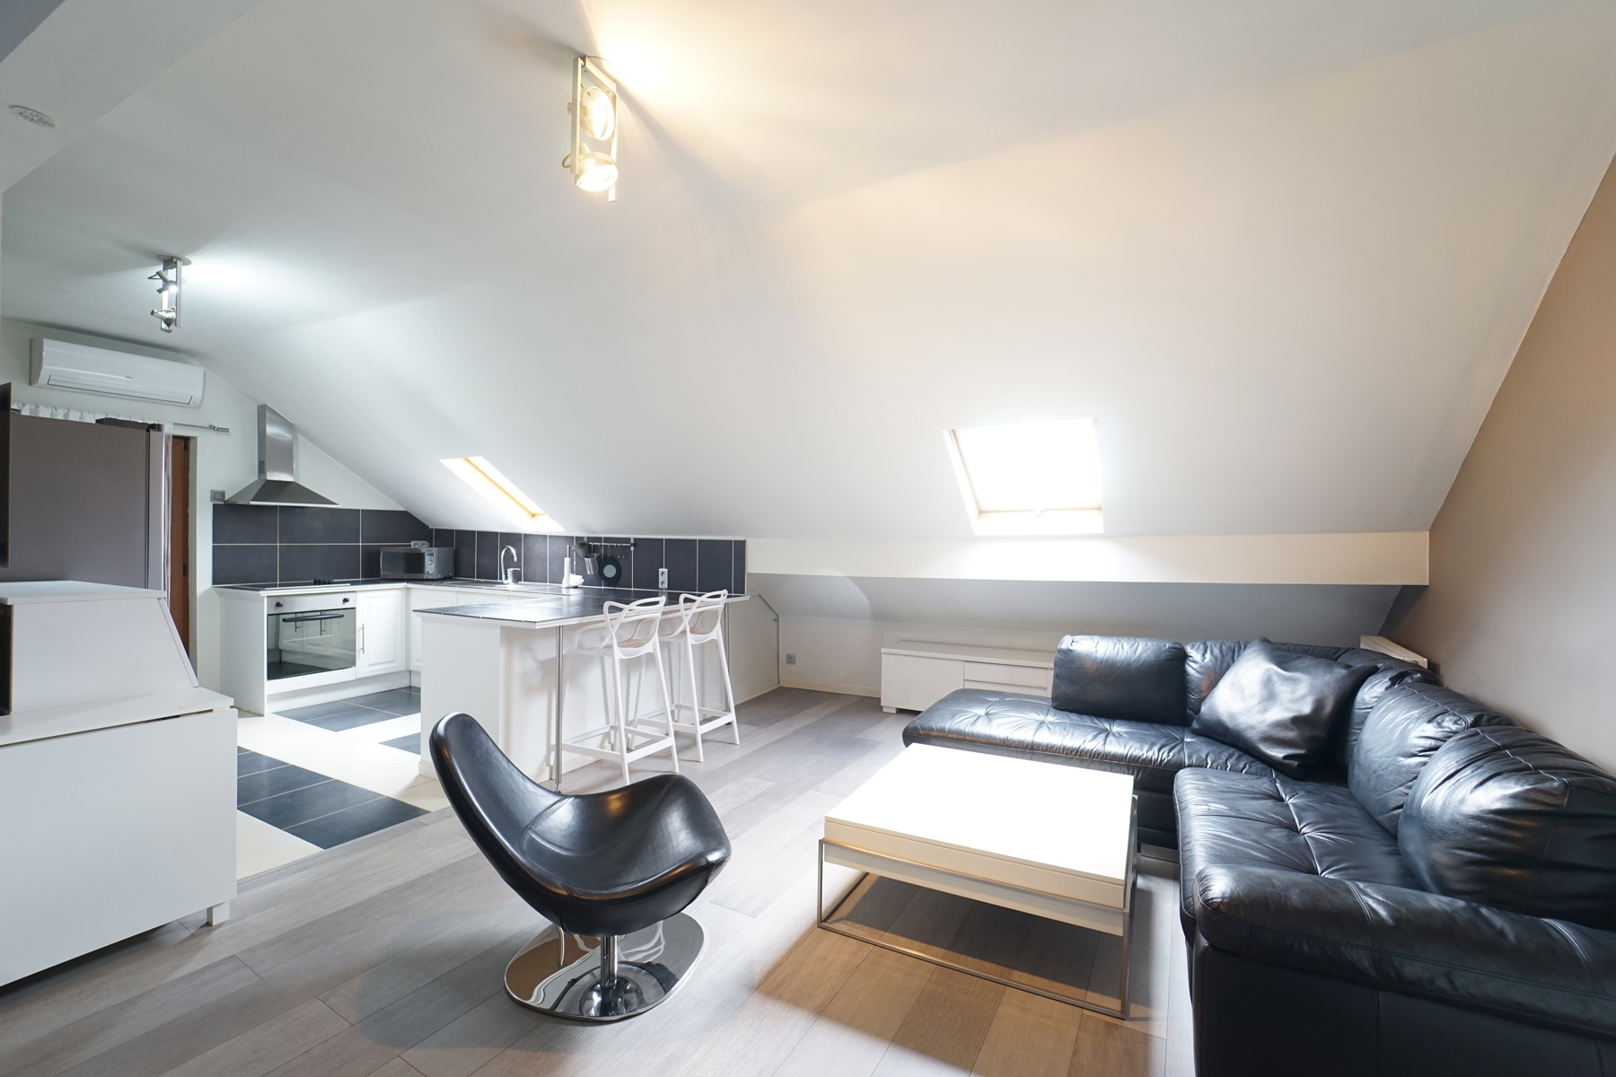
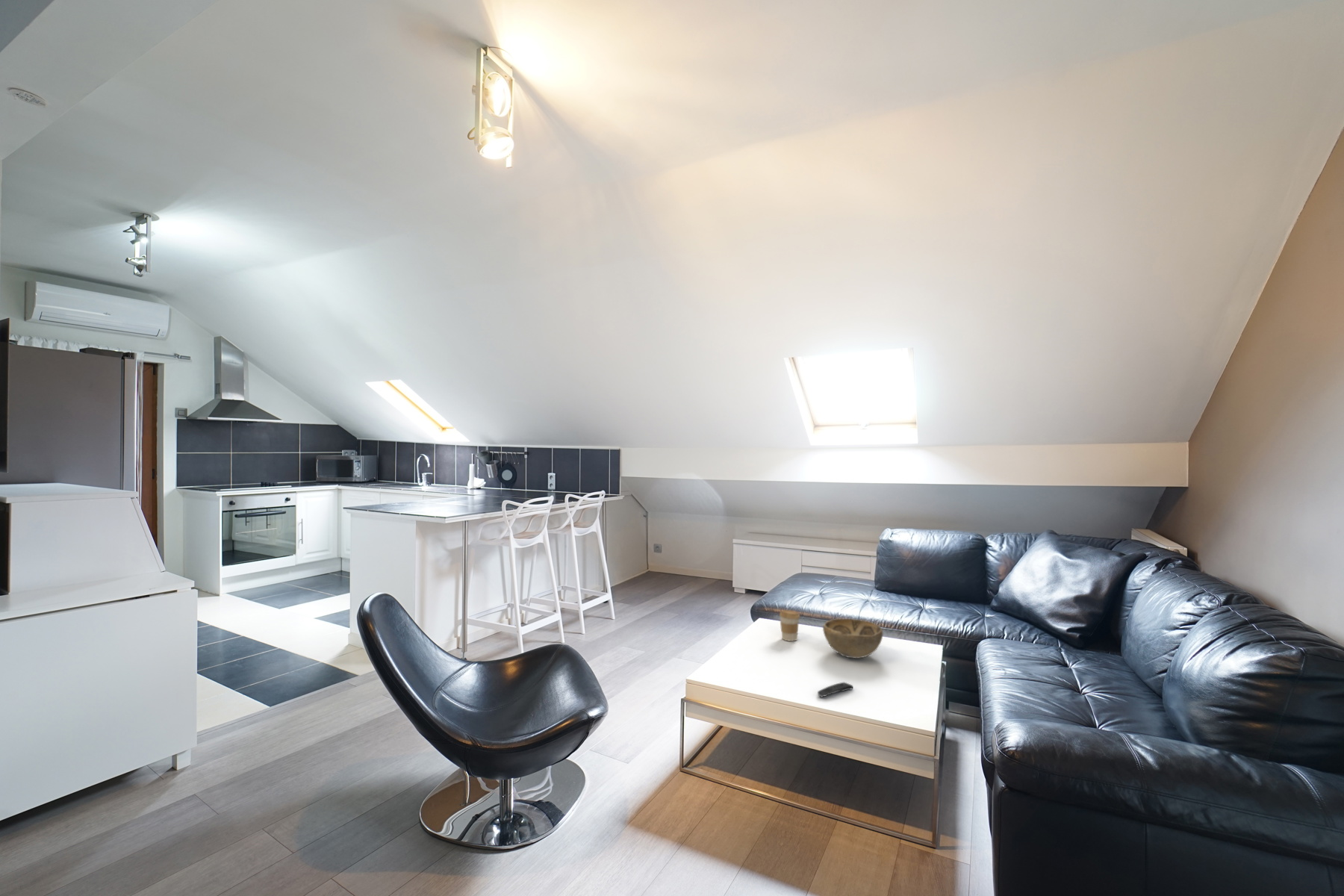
+ decorative bowl [822,618,884,659]
+ remote control [817,682,854,698]
+ coffee cup [779,609,800,642]
